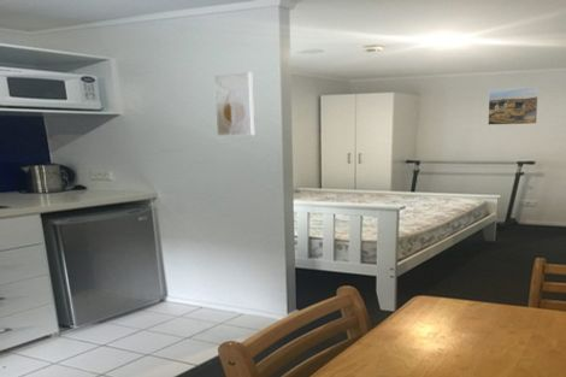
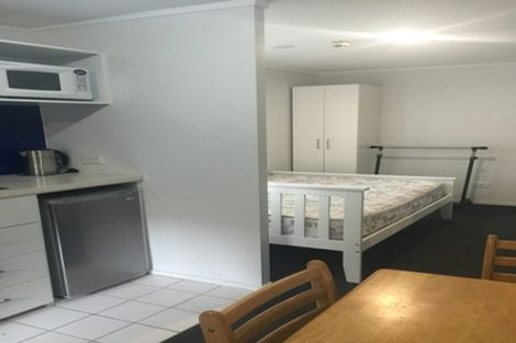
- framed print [487,86,540,126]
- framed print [213,71,255,137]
